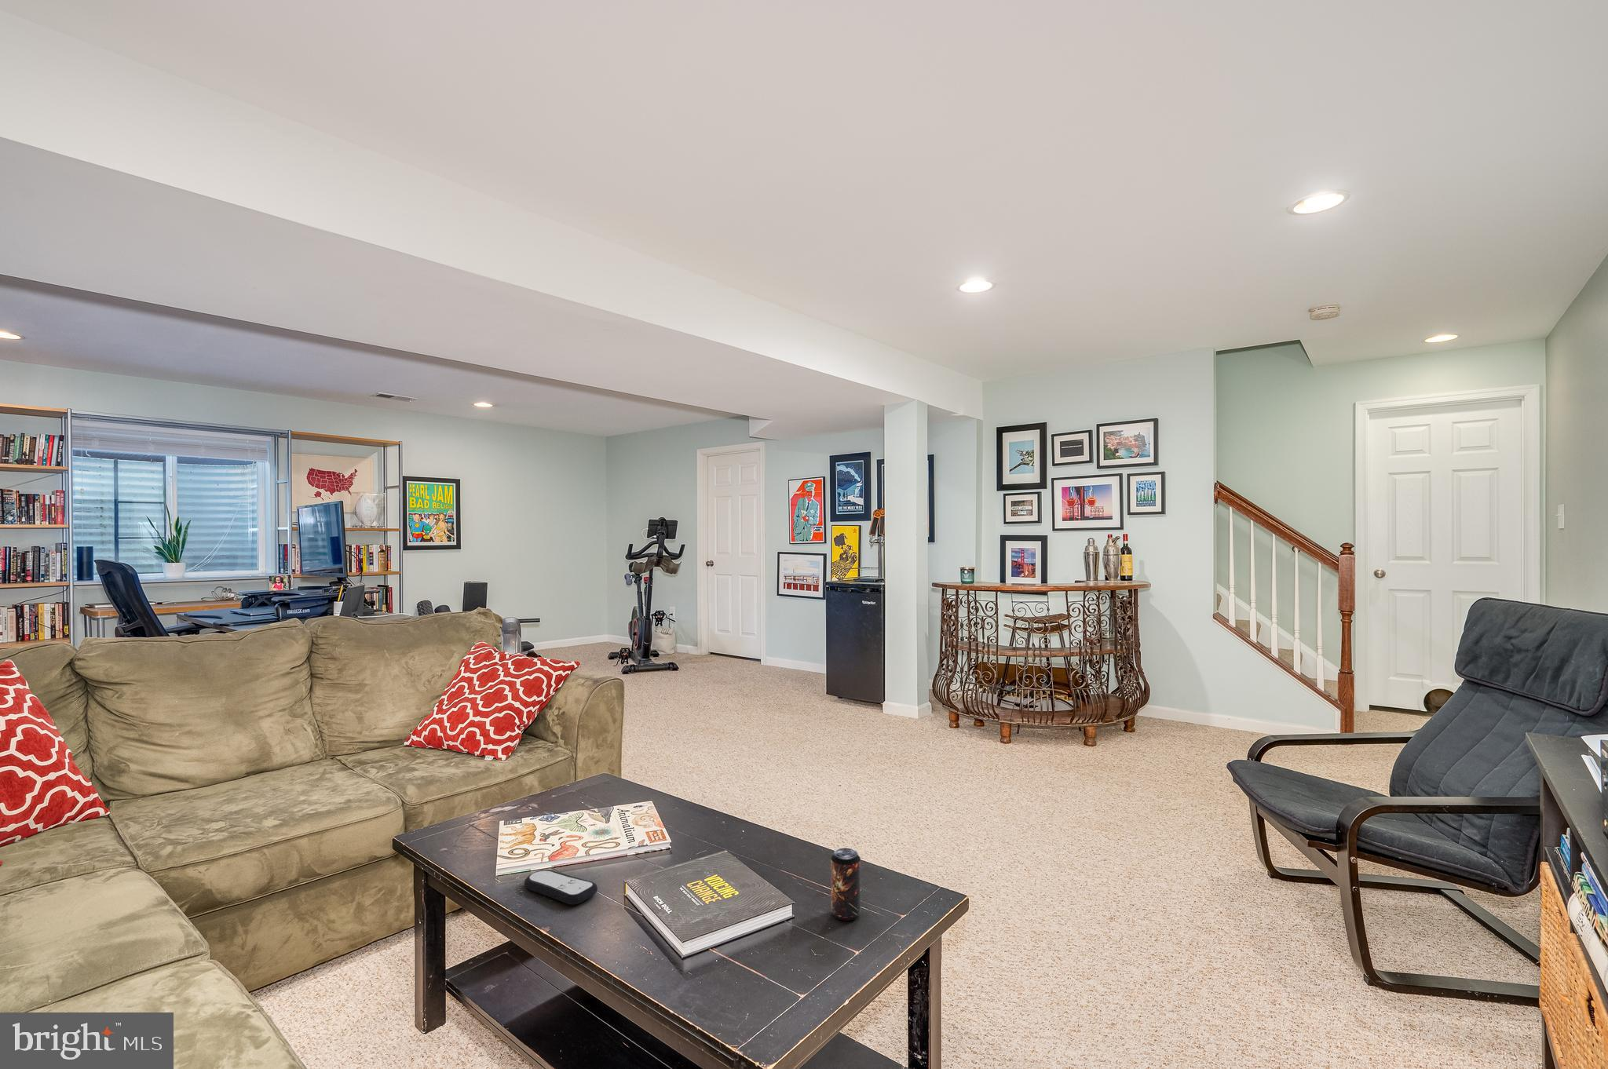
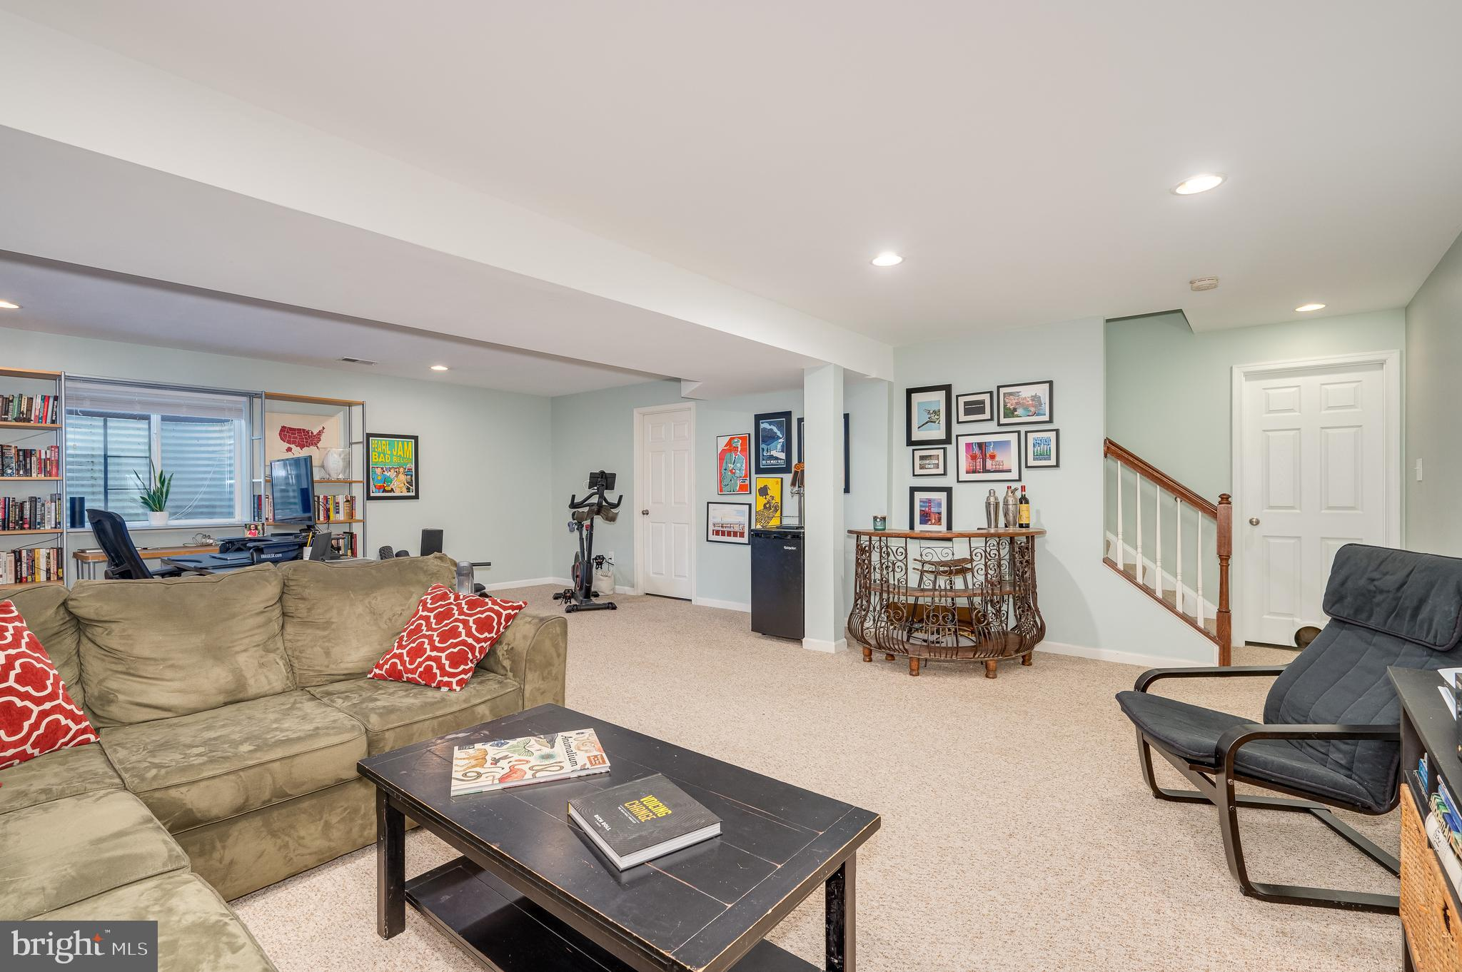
- remote control [524,869,599,906]
- beverage can [830,847,861,921]
